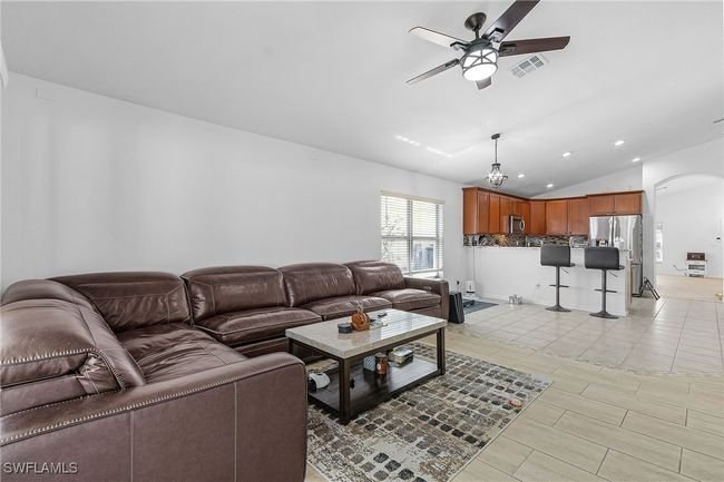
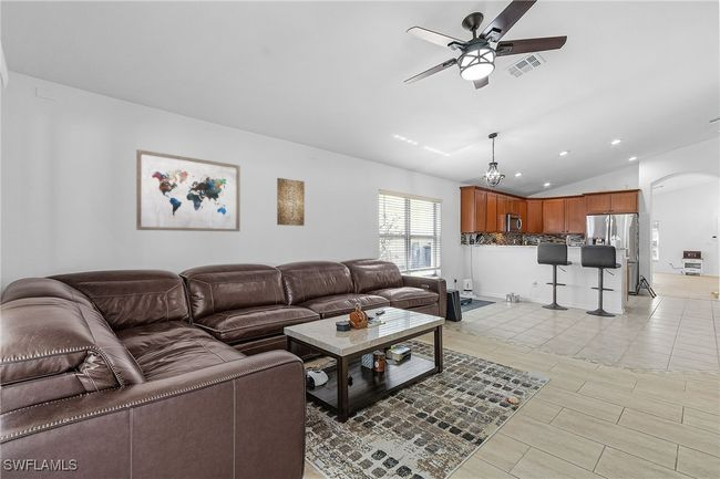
+ wall art [276,177,306,227]
+ wall art [135,148,241,232]
